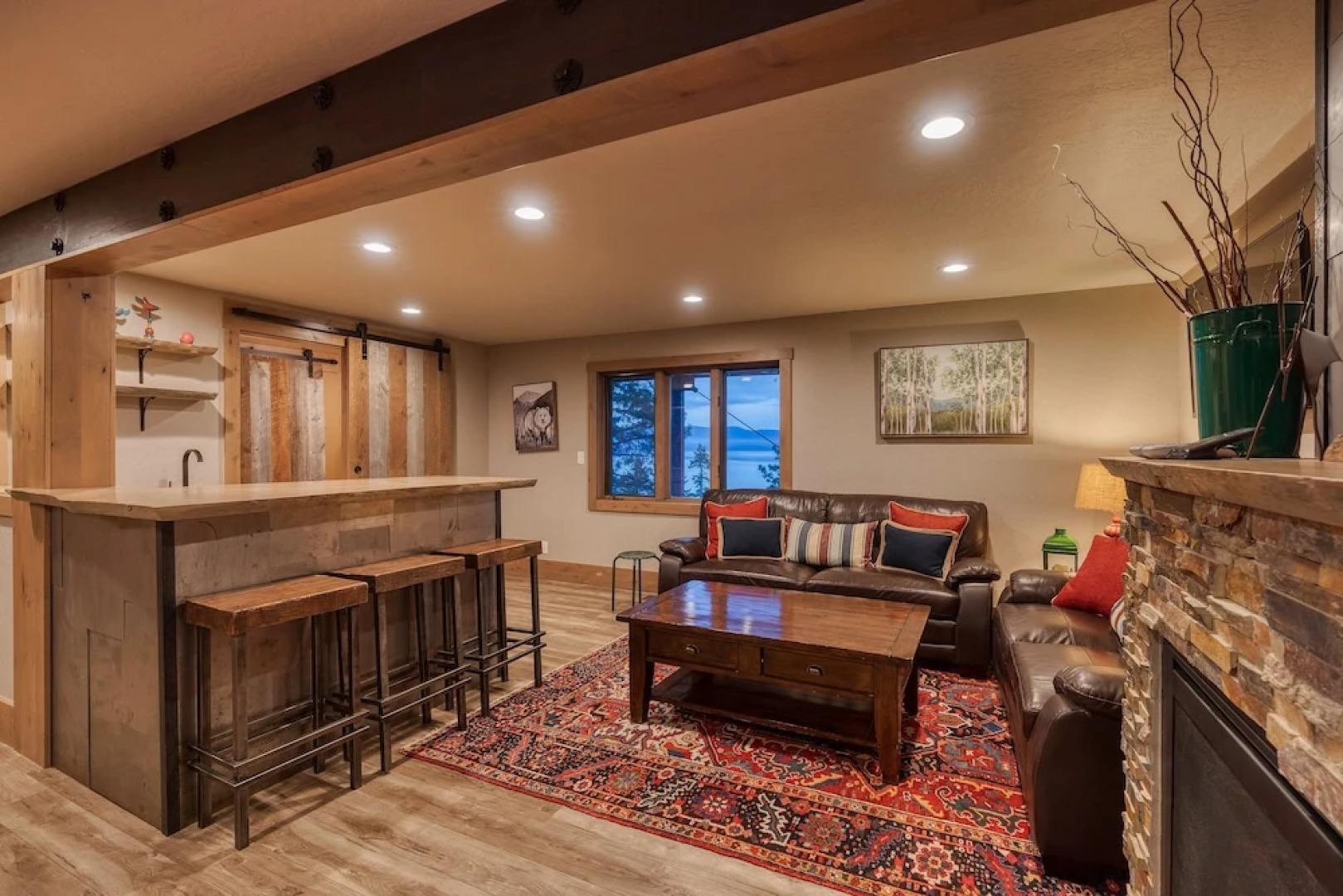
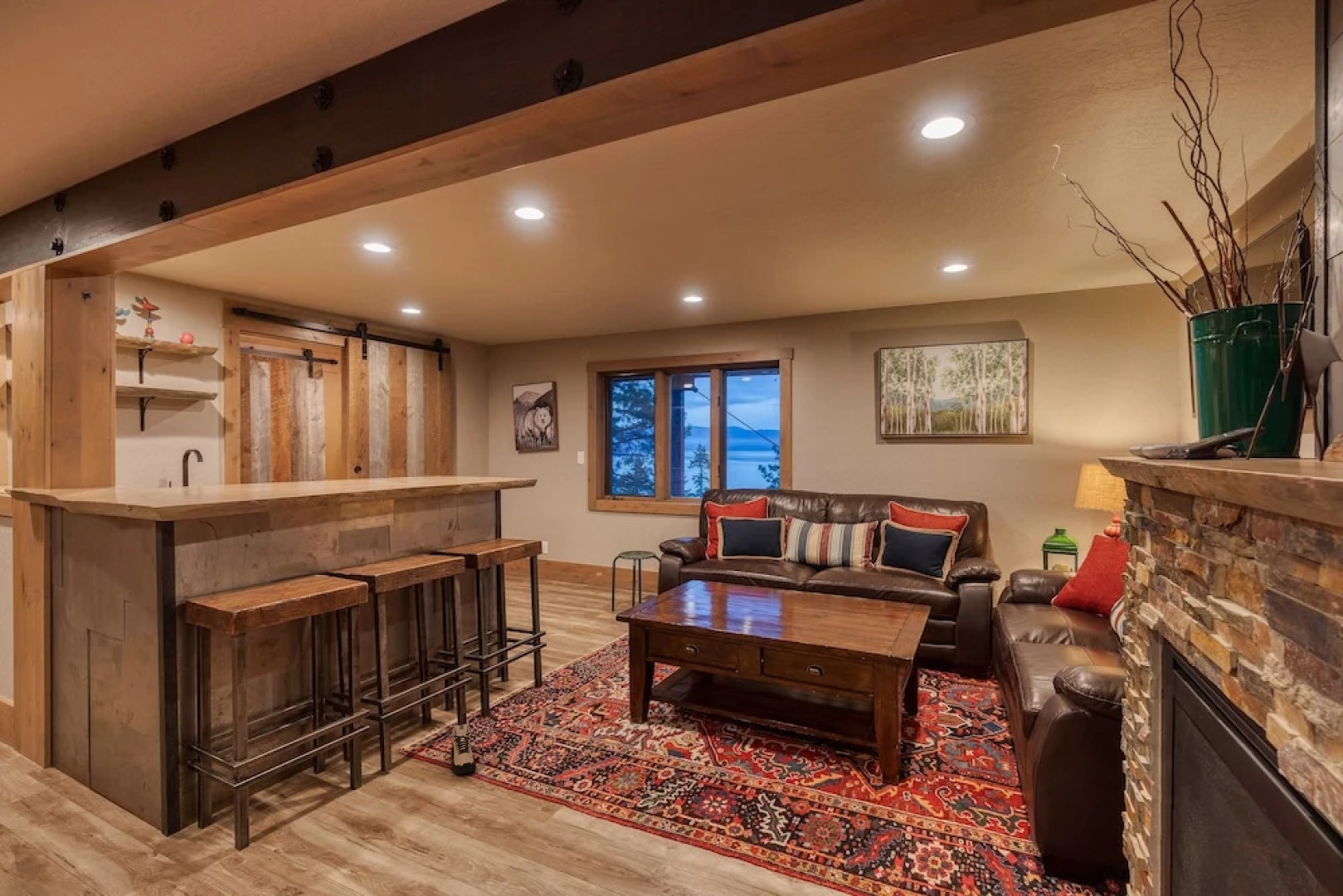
+ sneaker [450,723,477,775]
